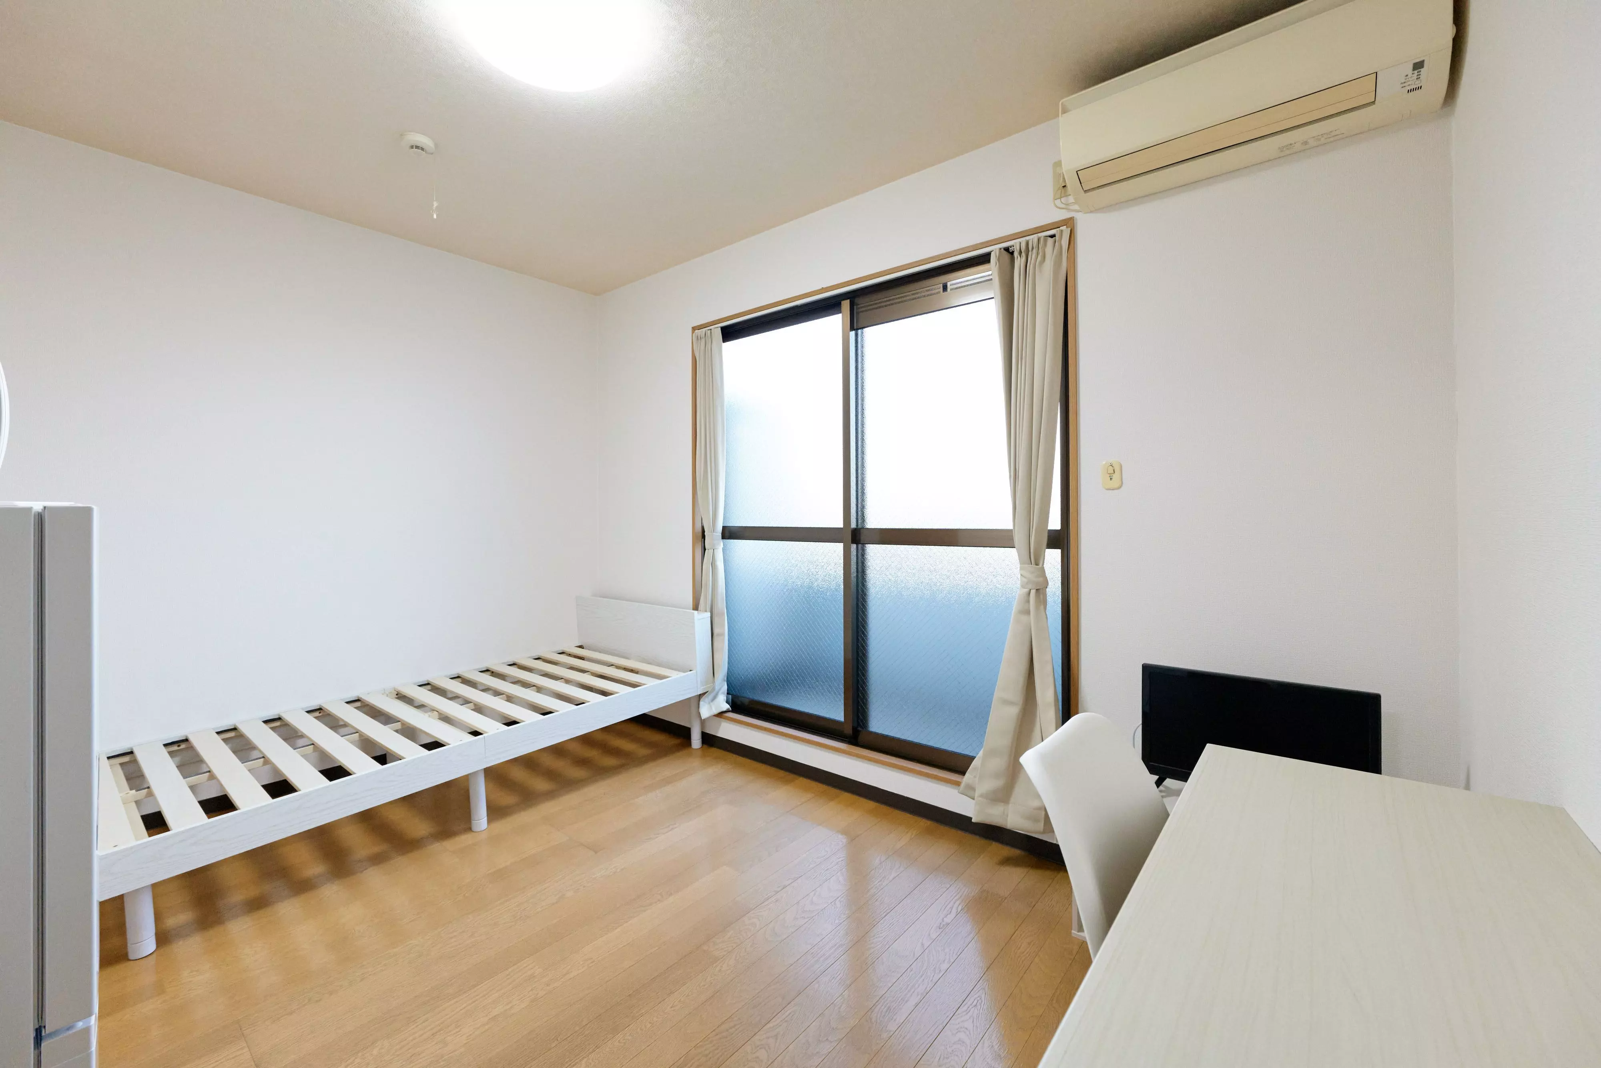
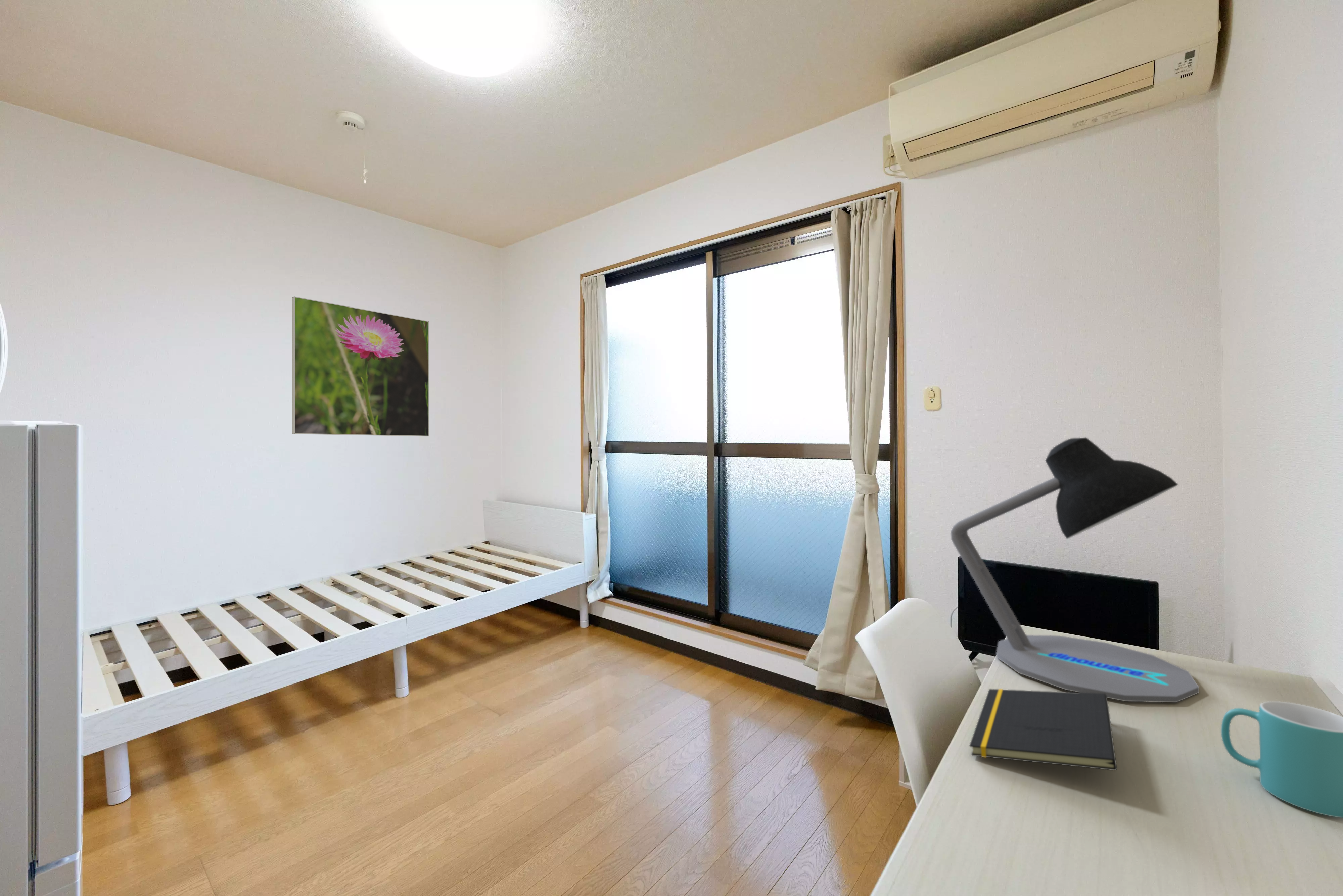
+ notepad [969,689,1117,771]
+ mug [1221,701,1343,818]
+ desk lamp [950,437,1200,703]
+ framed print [292,296,429,437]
